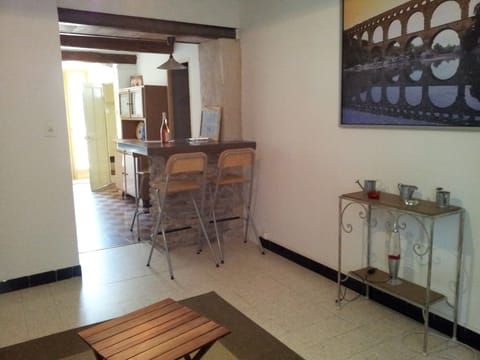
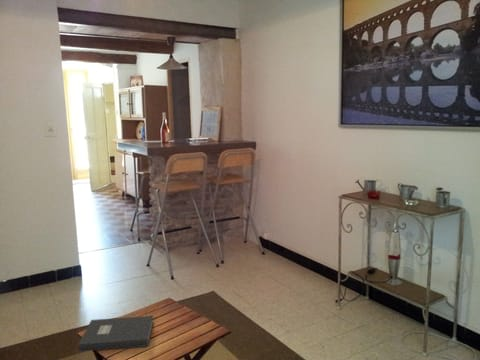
+ book [77,315,154,352]
